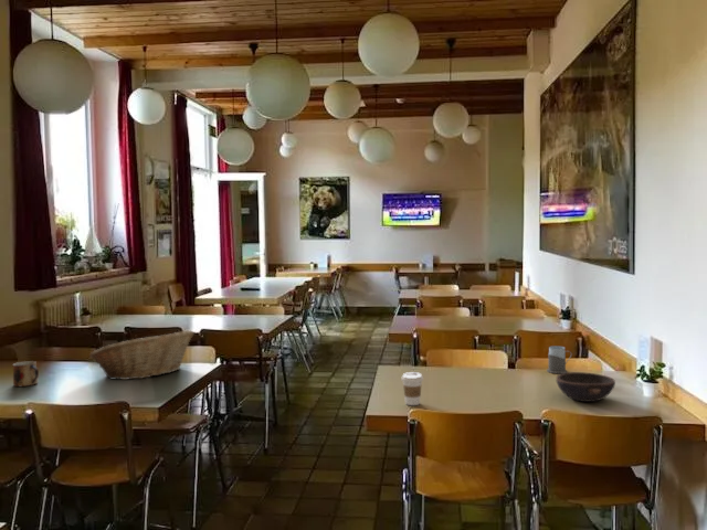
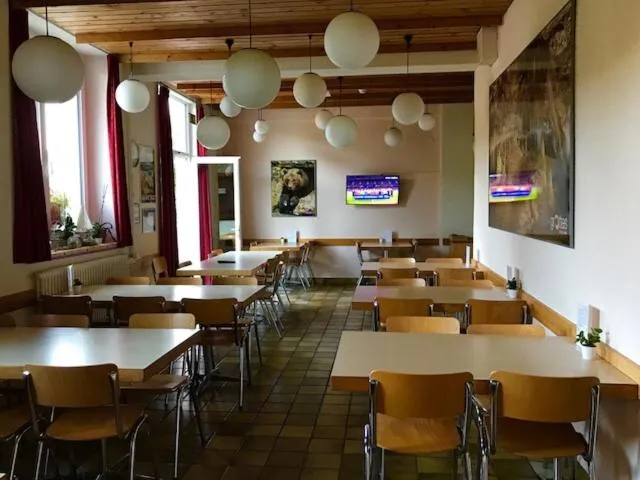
- mug [546,344,573,374]
- fruit basket [88,329,196,381]
- coffee cup [400,371,424,406]
- bowl [555,371,616,403]
- mug [11,360,40,388]
